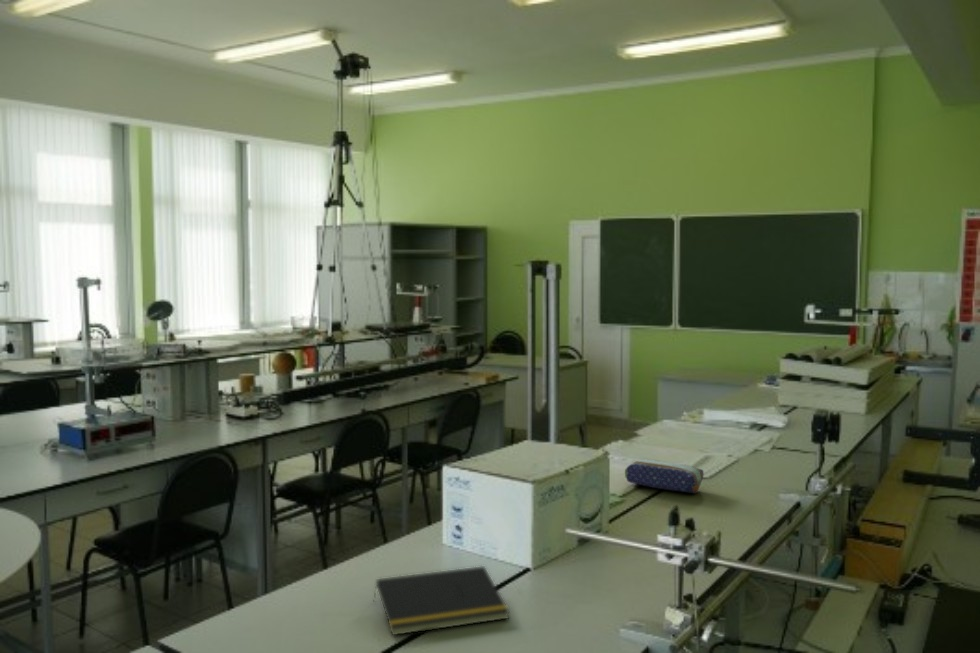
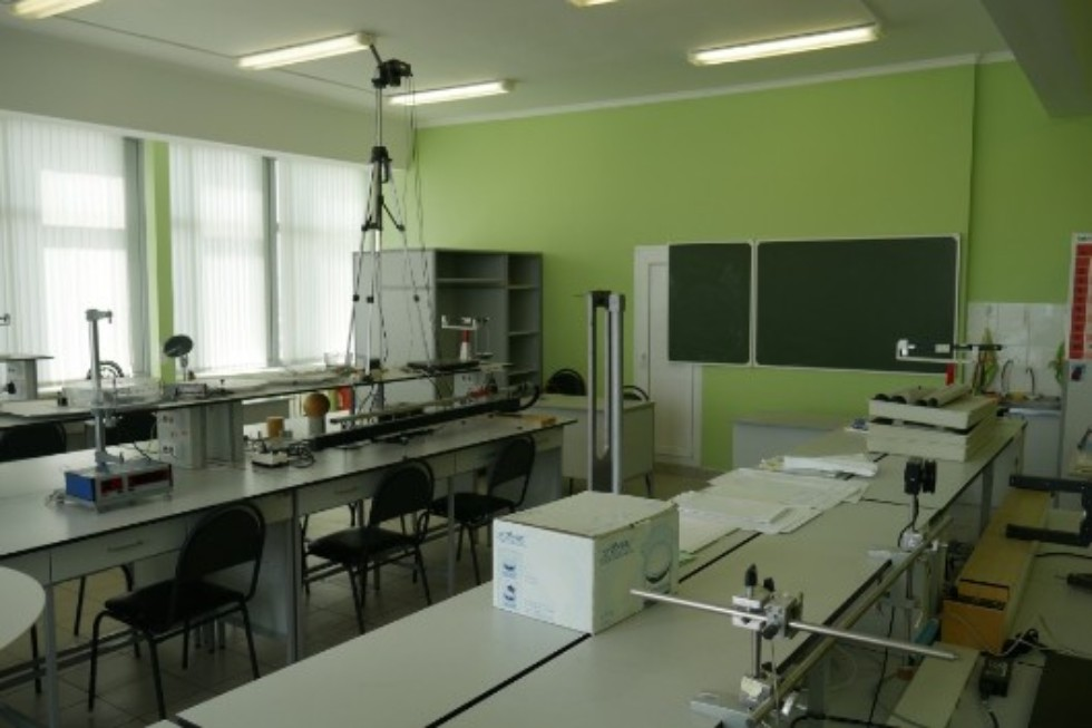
- pencil case [624,458,705,494]
- notepad [373,565,511,636]
